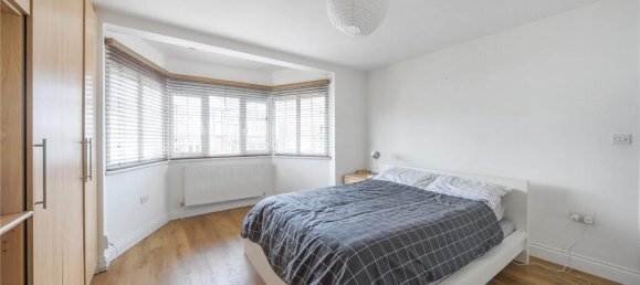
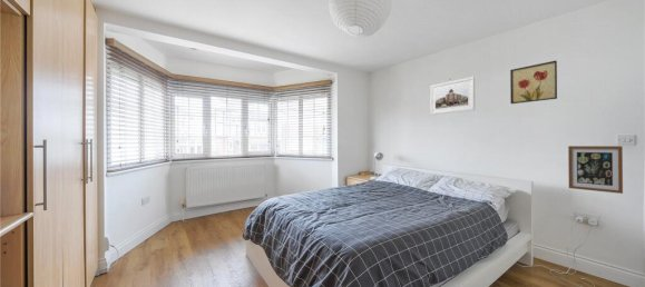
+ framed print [429,76,476,116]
+ wall art [567,145,624,195]
+ wall art [509,60,558,105]
